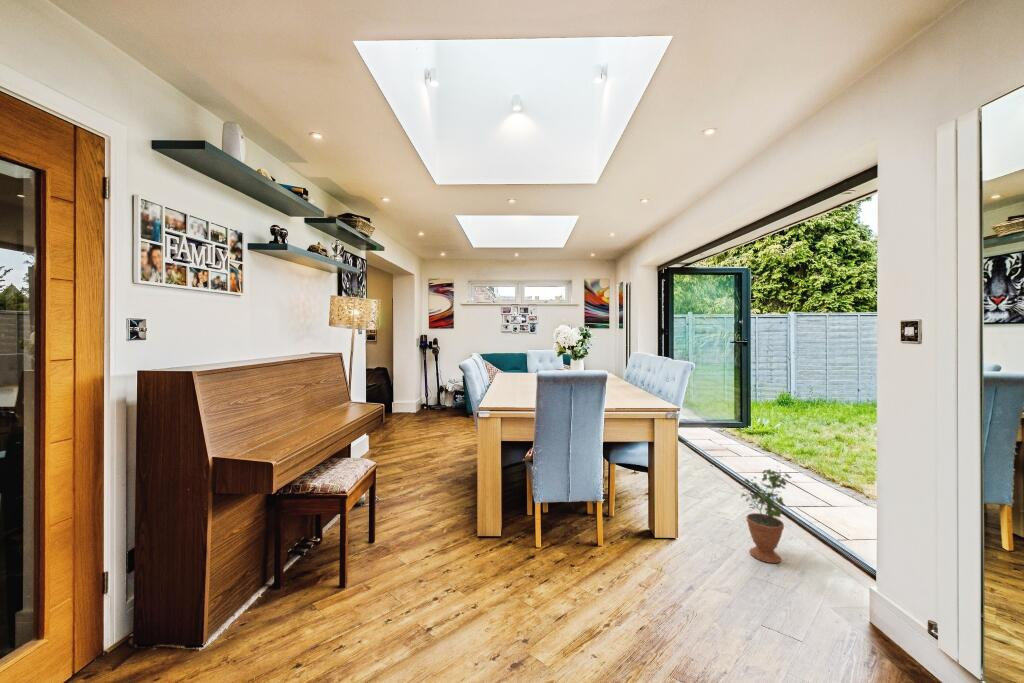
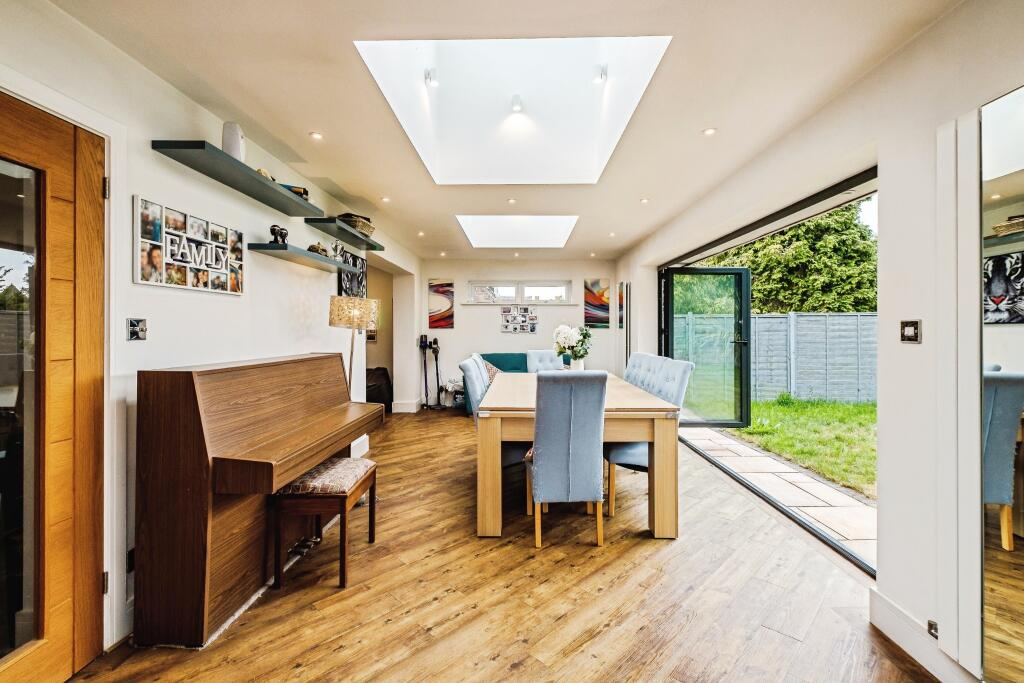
- potted plant [740,465,793,564]
